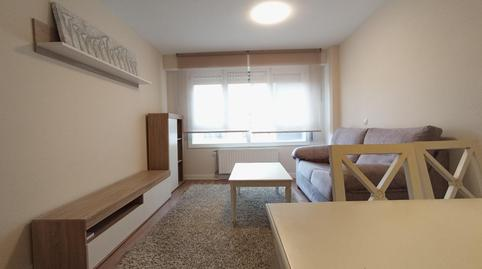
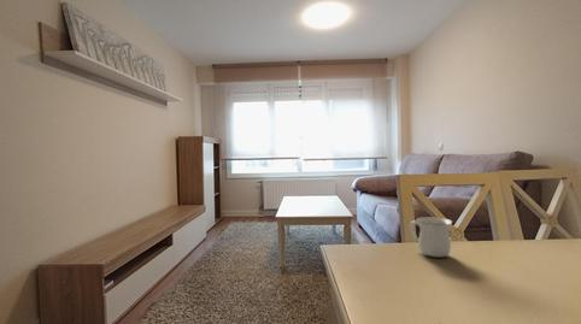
+ mug [409,216,453,258]
